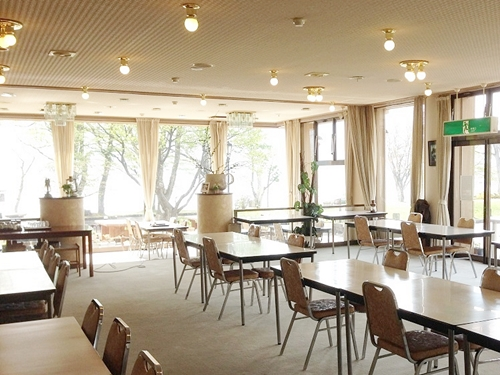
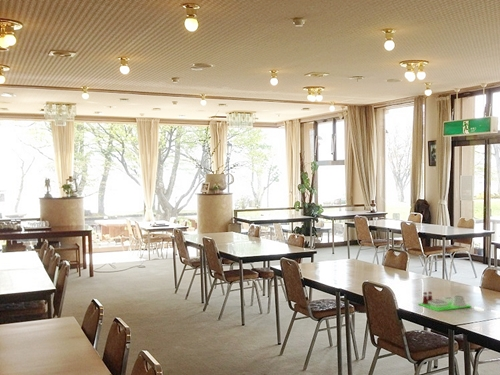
+ architectural model [417,291,472,312]
